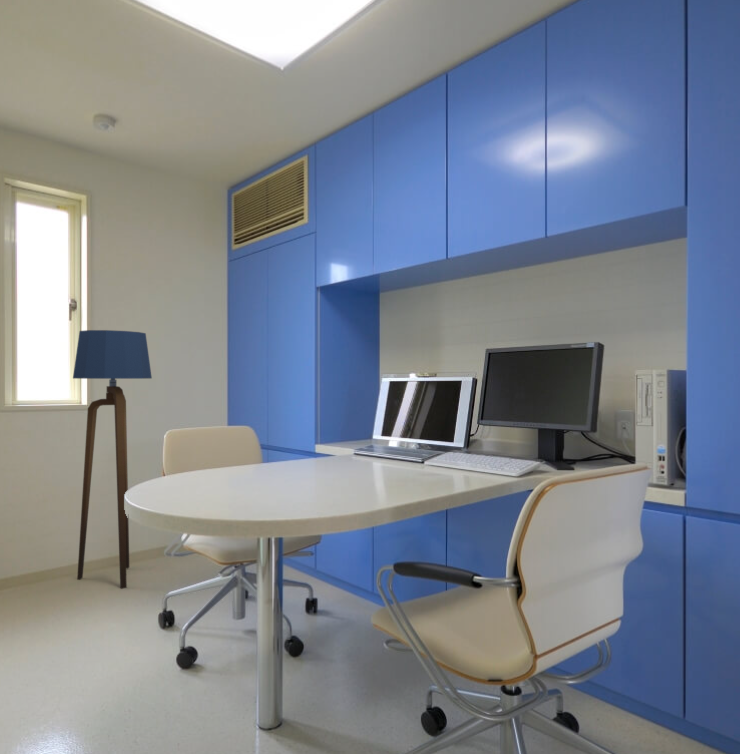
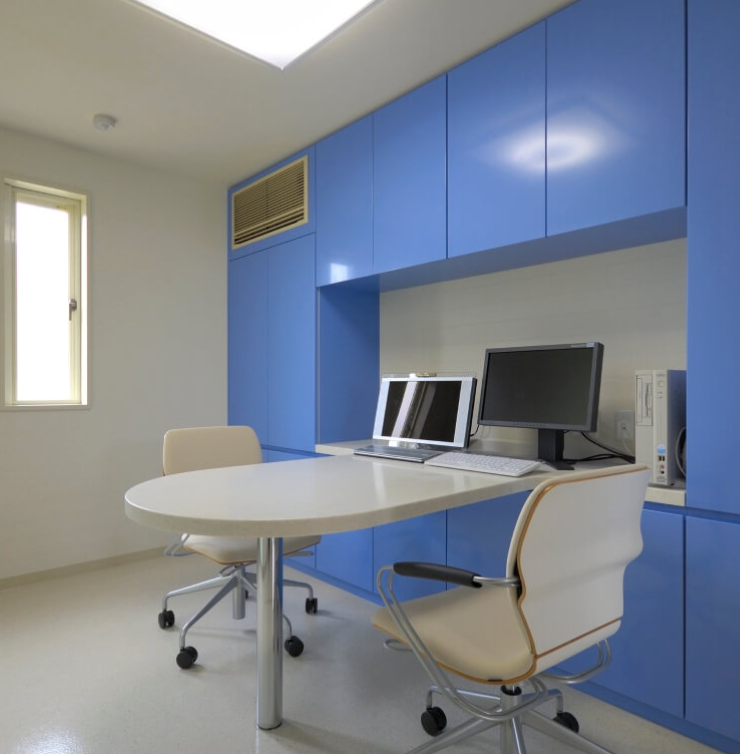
- floor lamp [72,329,153,590]
